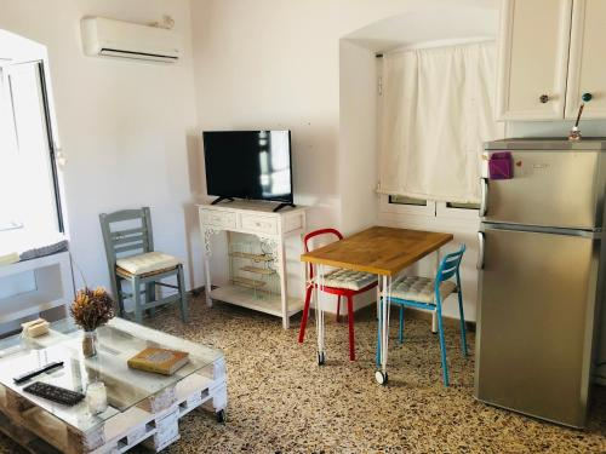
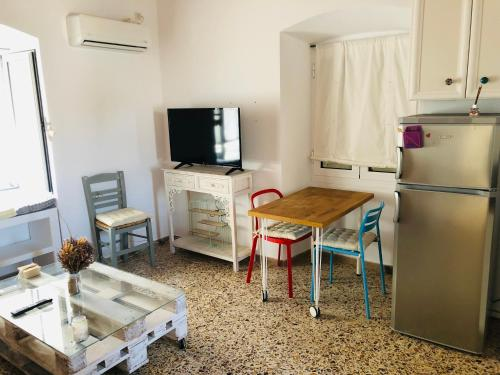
- remote control [22,380,87,408]
- book [126,346,191,377]
